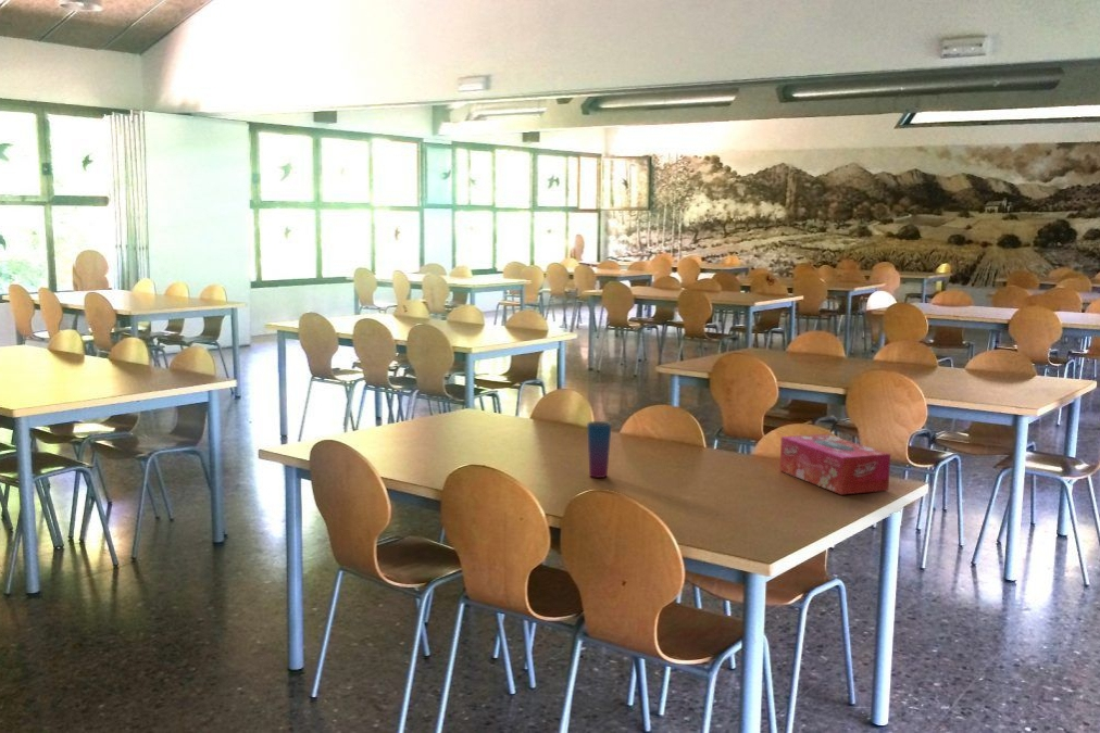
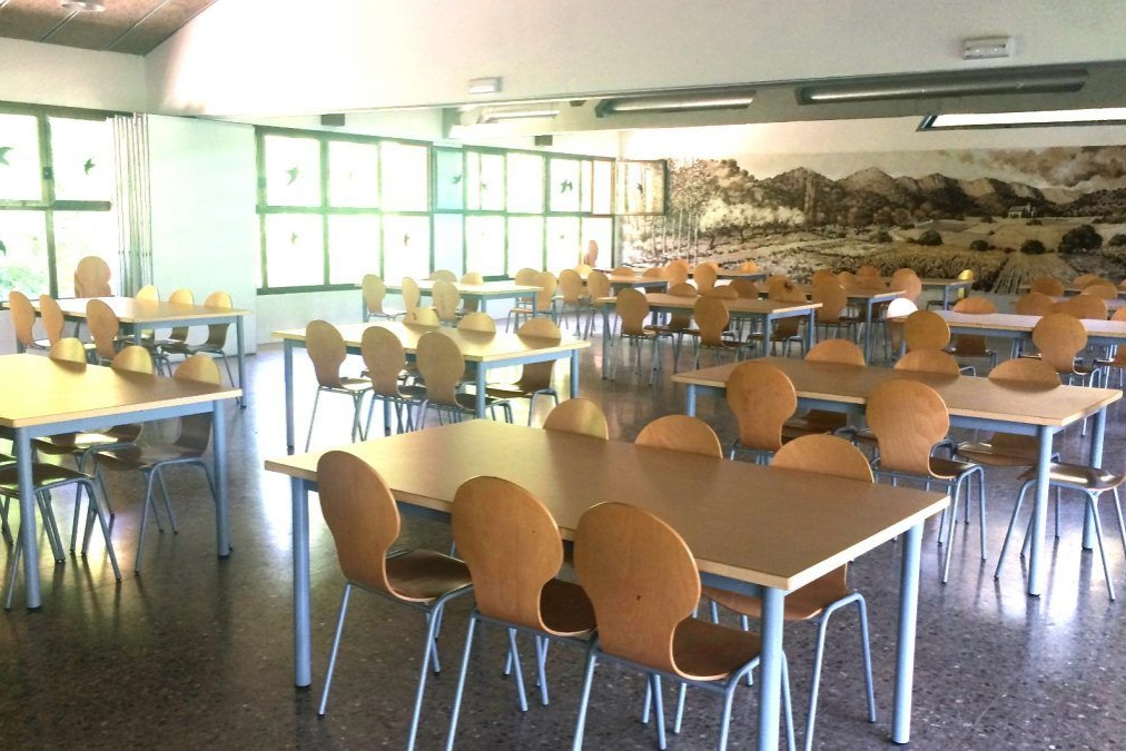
- cup [586,420,613,479]
- tissue box [779,433,891,495]
